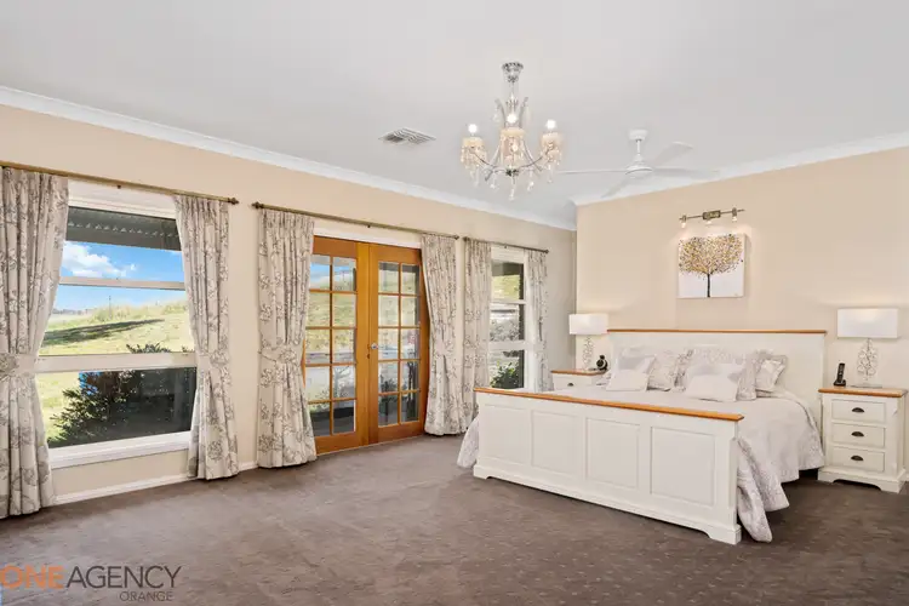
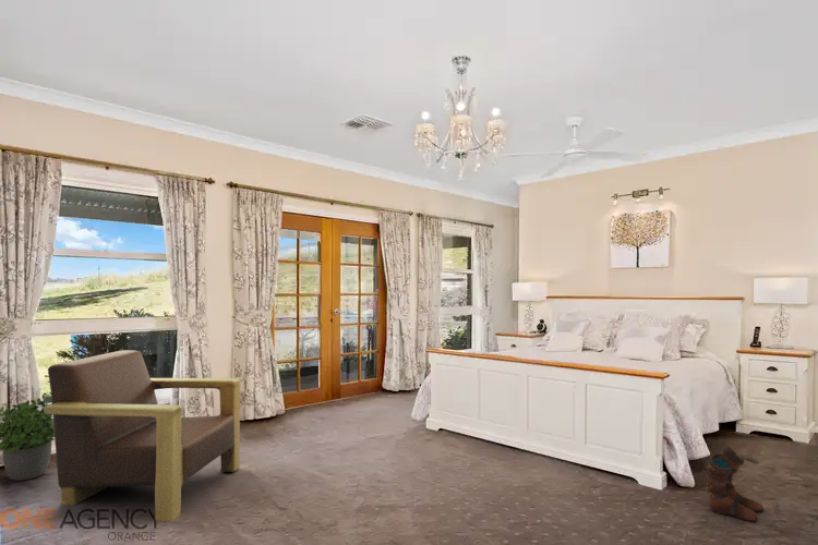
+ armchair [45,349,241,522]
+ potted plant [0,397,55,482]
+ boots [705,445,765,523]
